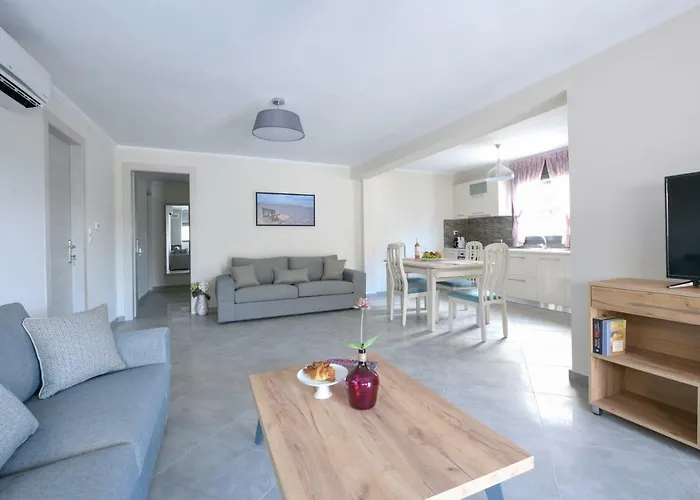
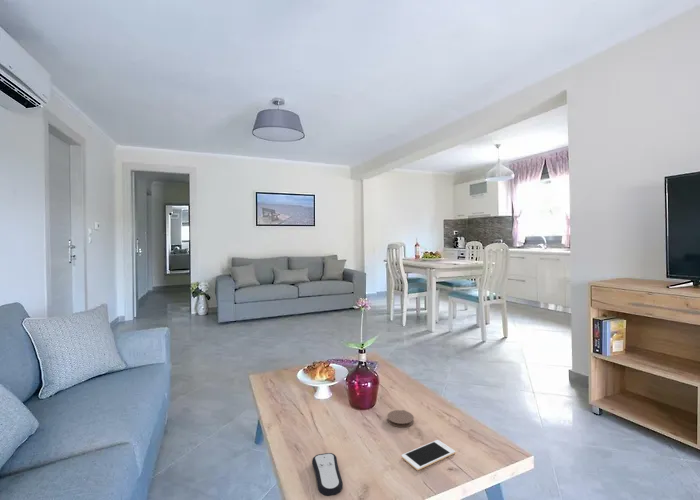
+ cell phone [400,439,456,471]
+ coaster [386,409,415,428]
+ remote control [311,452,344,497]
